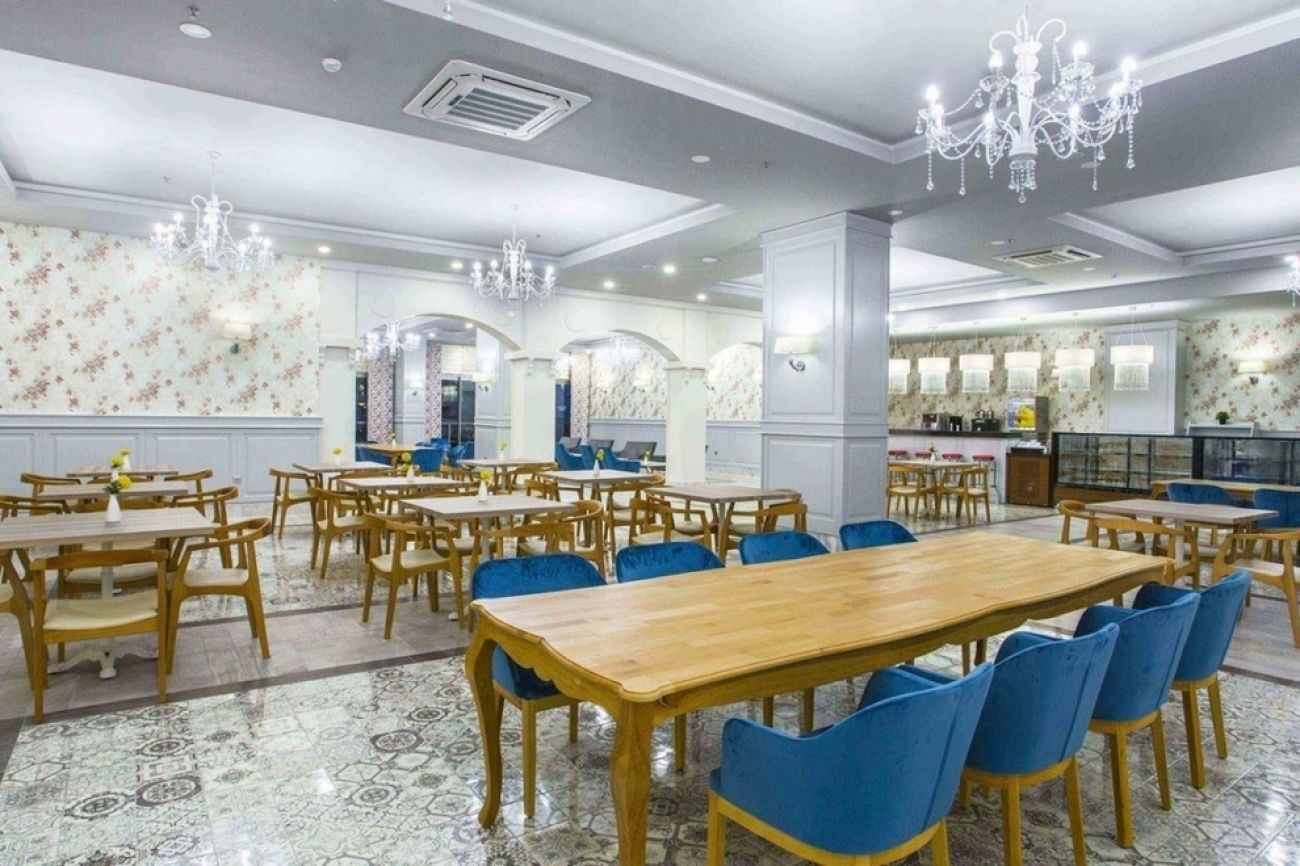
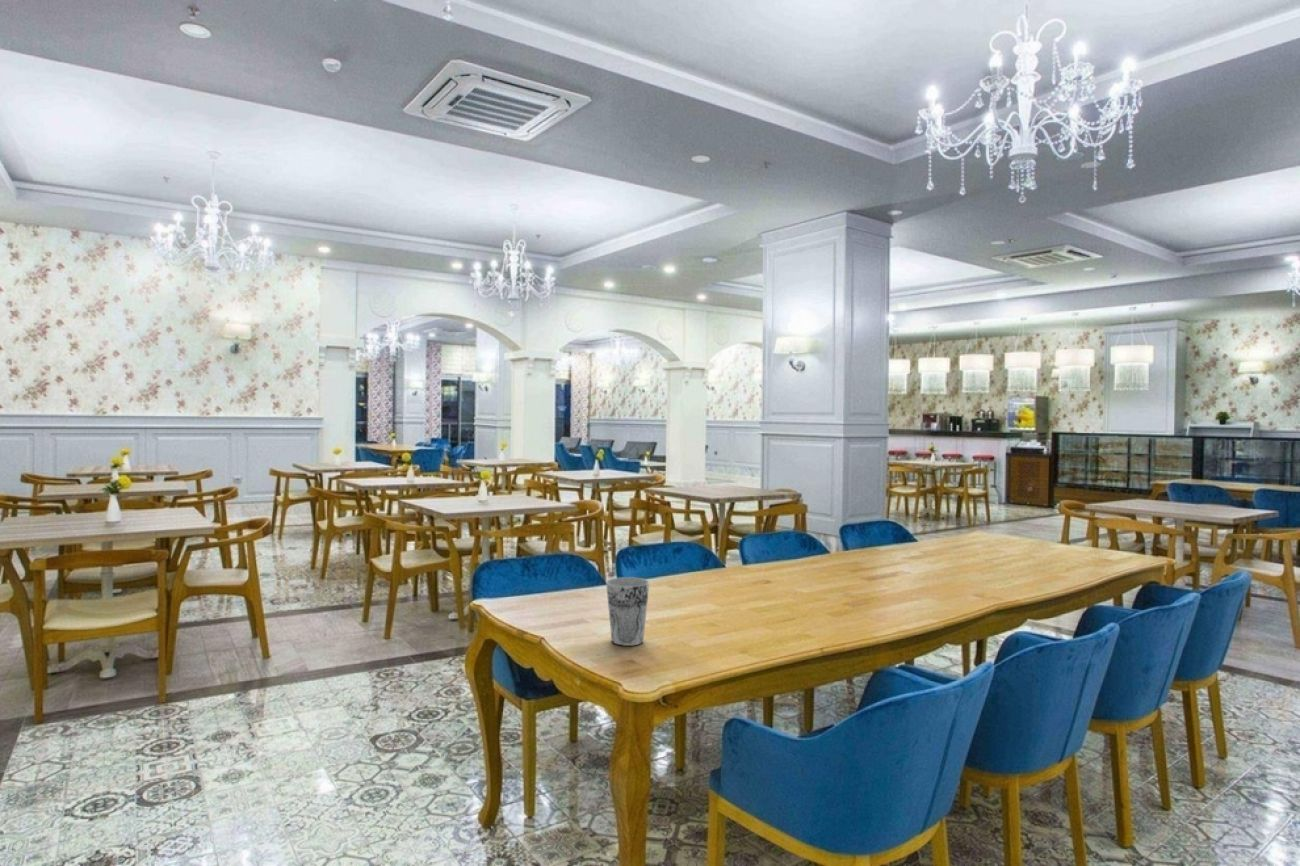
+ cup [605,576,651,647]
